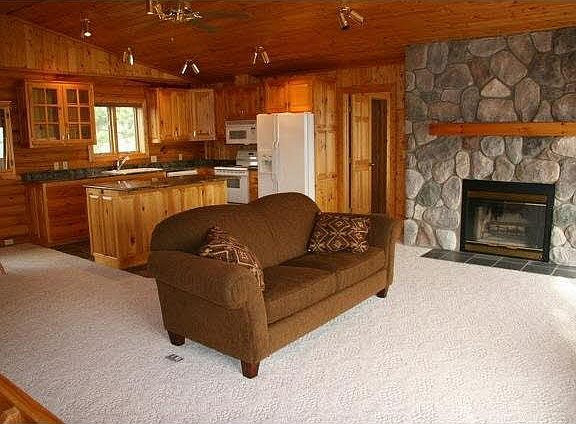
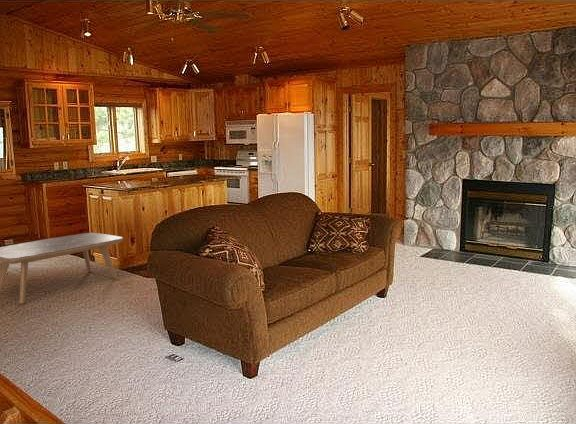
+ coffee table [0,232,124,304]
